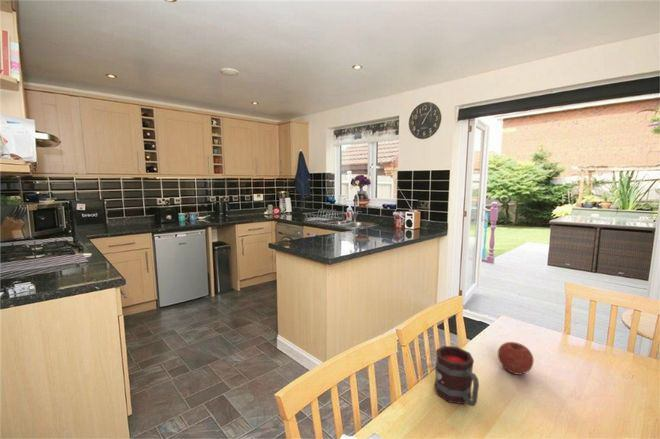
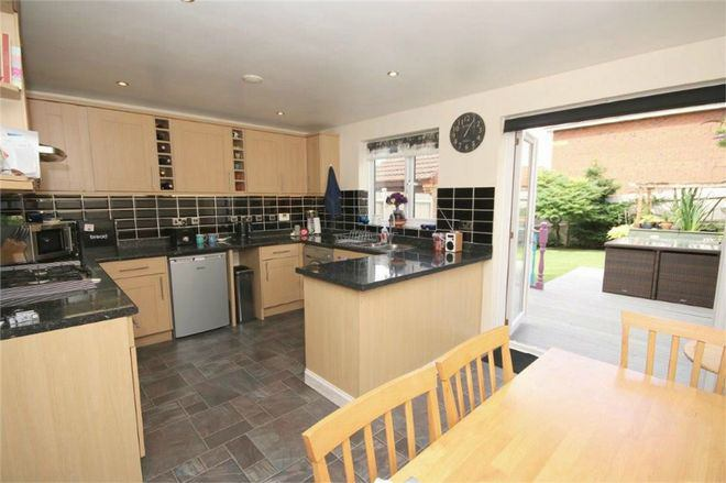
- fruit [497,341,535,376]
- mug [433,345,480,407]
